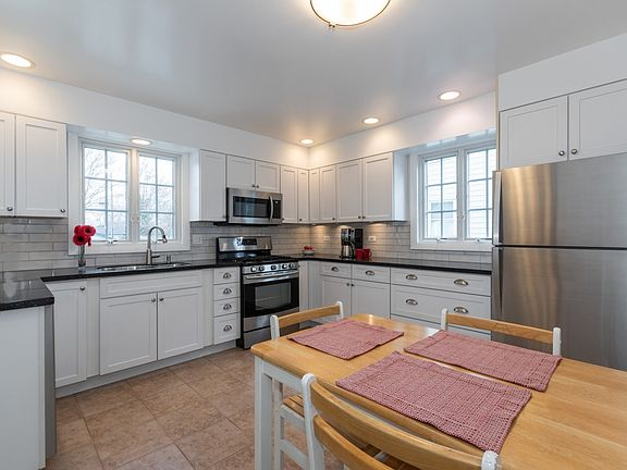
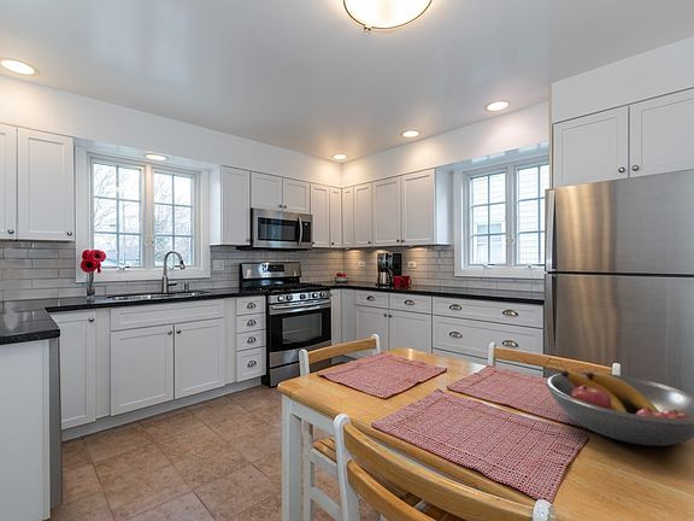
+ fruit bowl [545,370,694,446]
